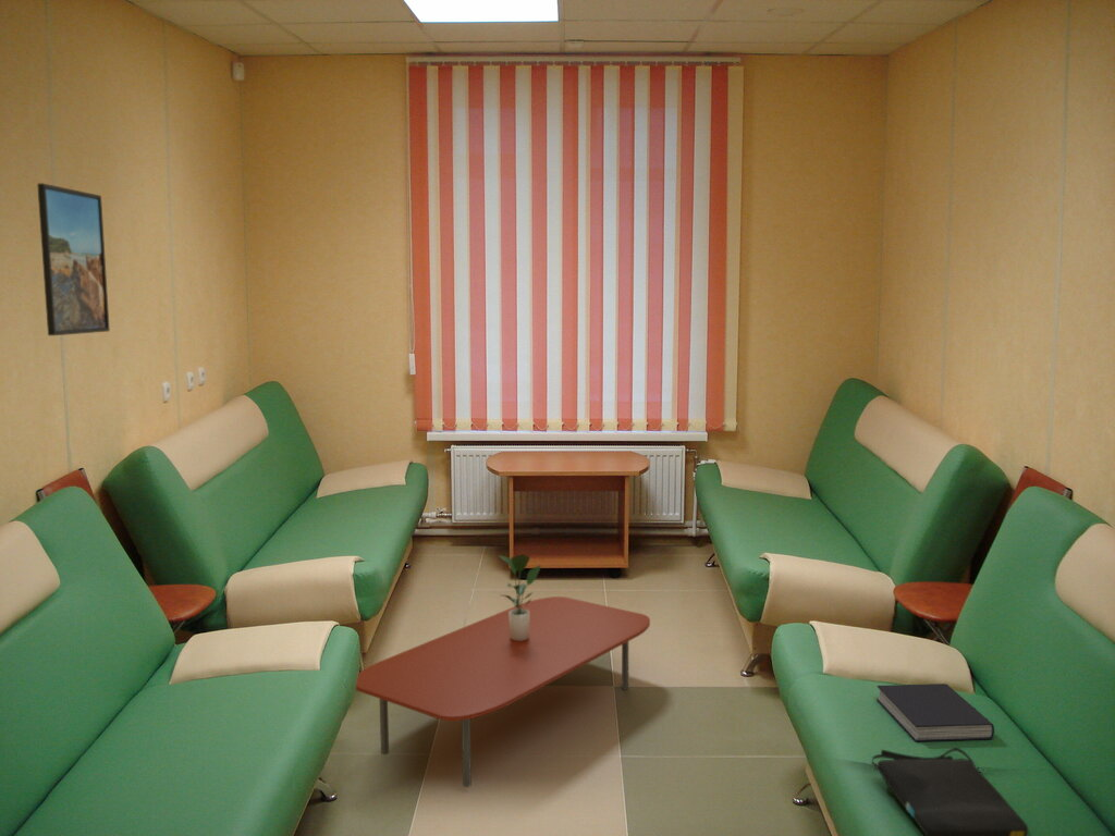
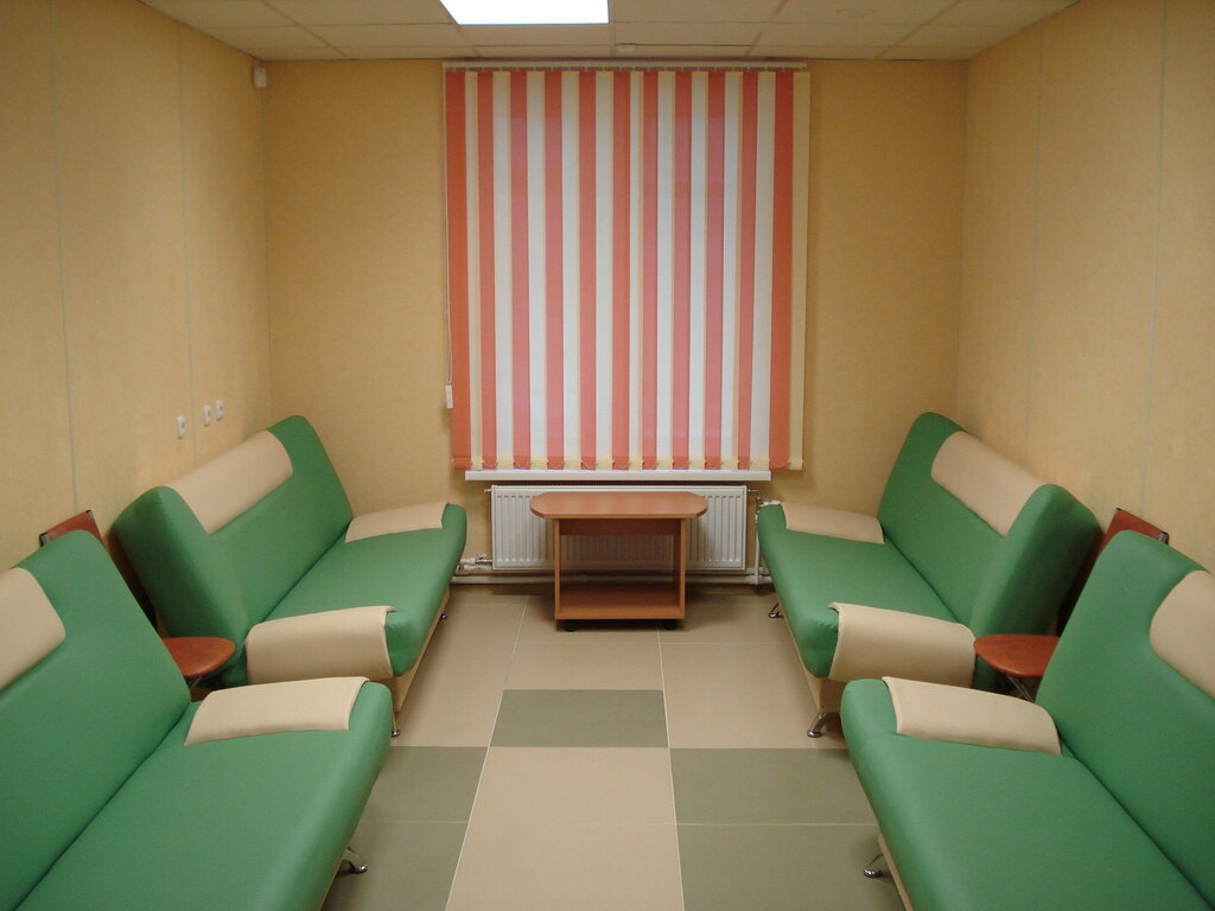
- potted plant [498,553,542,641]
- book [875,683,995,742]
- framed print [36,182,111,336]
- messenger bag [871,747,1029,836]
- coffee table [355,595,651,788]
